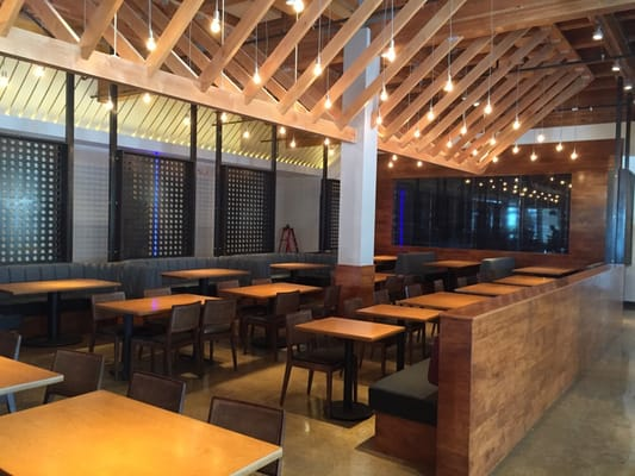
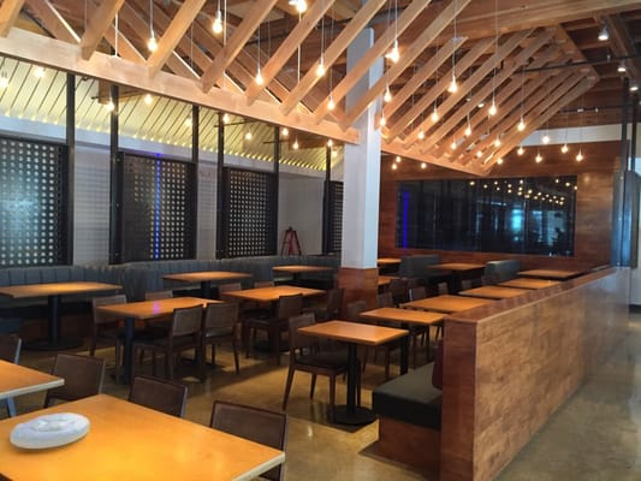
+ plate [8,411,90,450]
